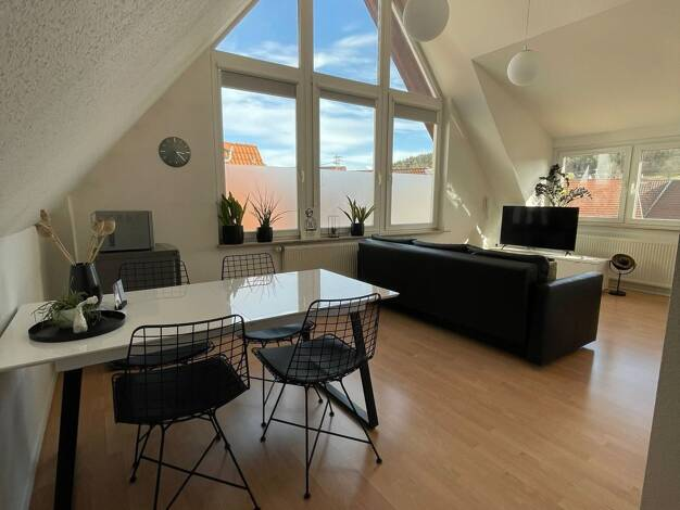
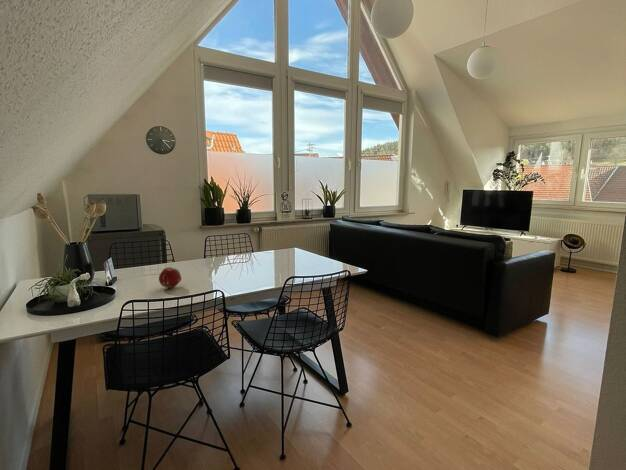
+ fruit [158,266,182,289]
